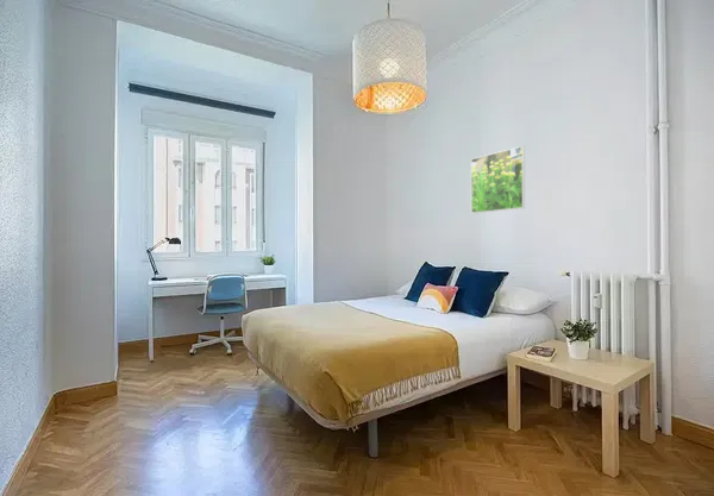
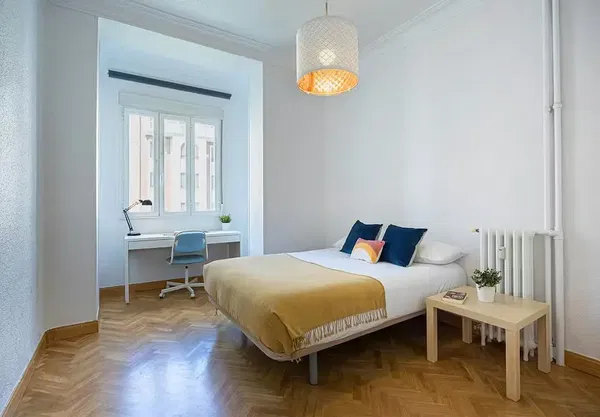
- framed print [470,145,526,214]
